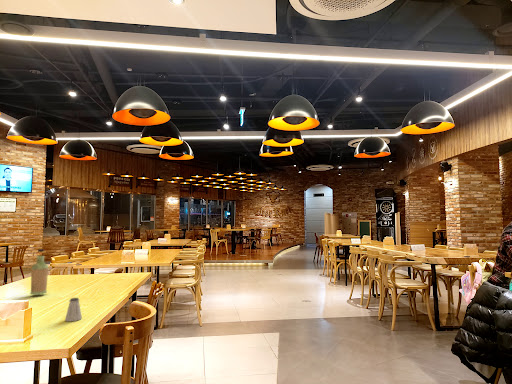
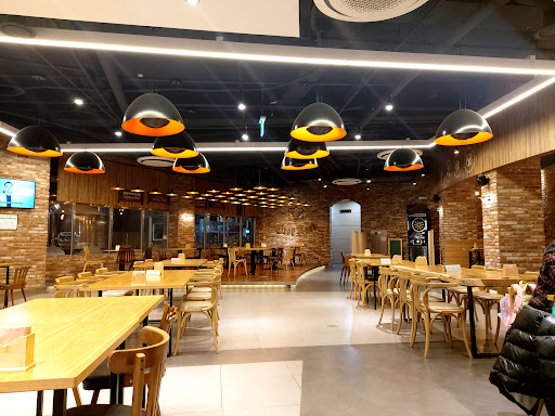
- bottle [29,248,49,296]
- saltshaker [64,297,83,322]
